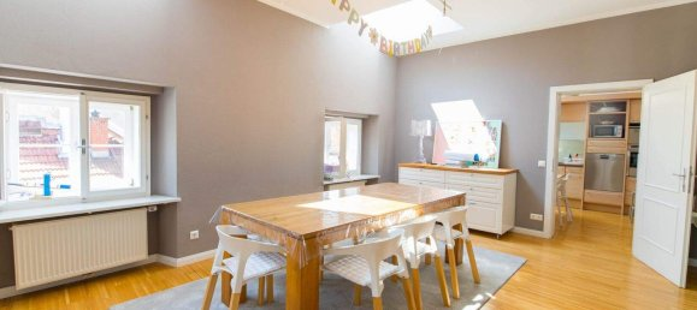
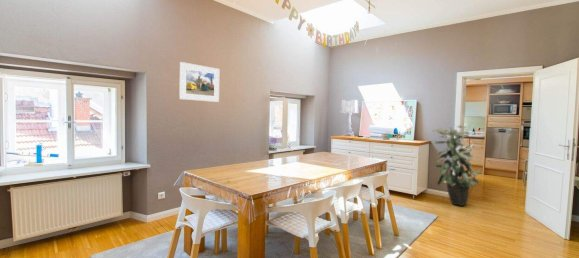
+ indoor plant [431,125,484,207]
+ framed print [178,61,220,103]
